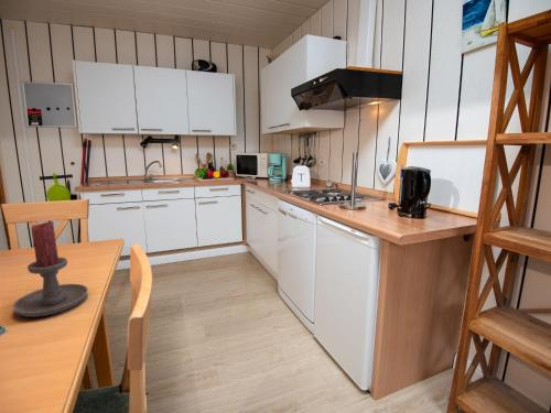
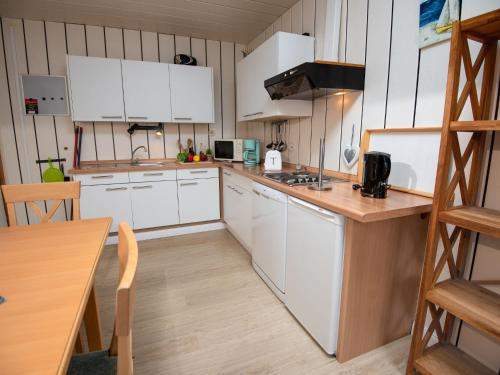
- candle holder [12,220,89,318]
